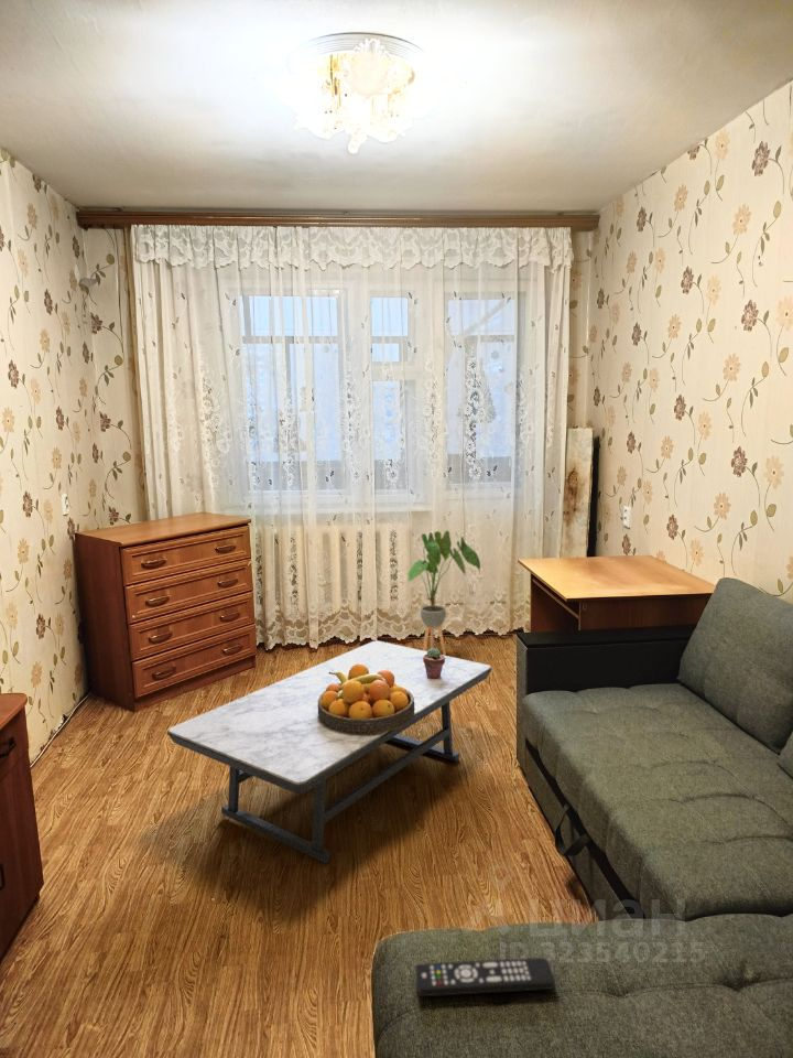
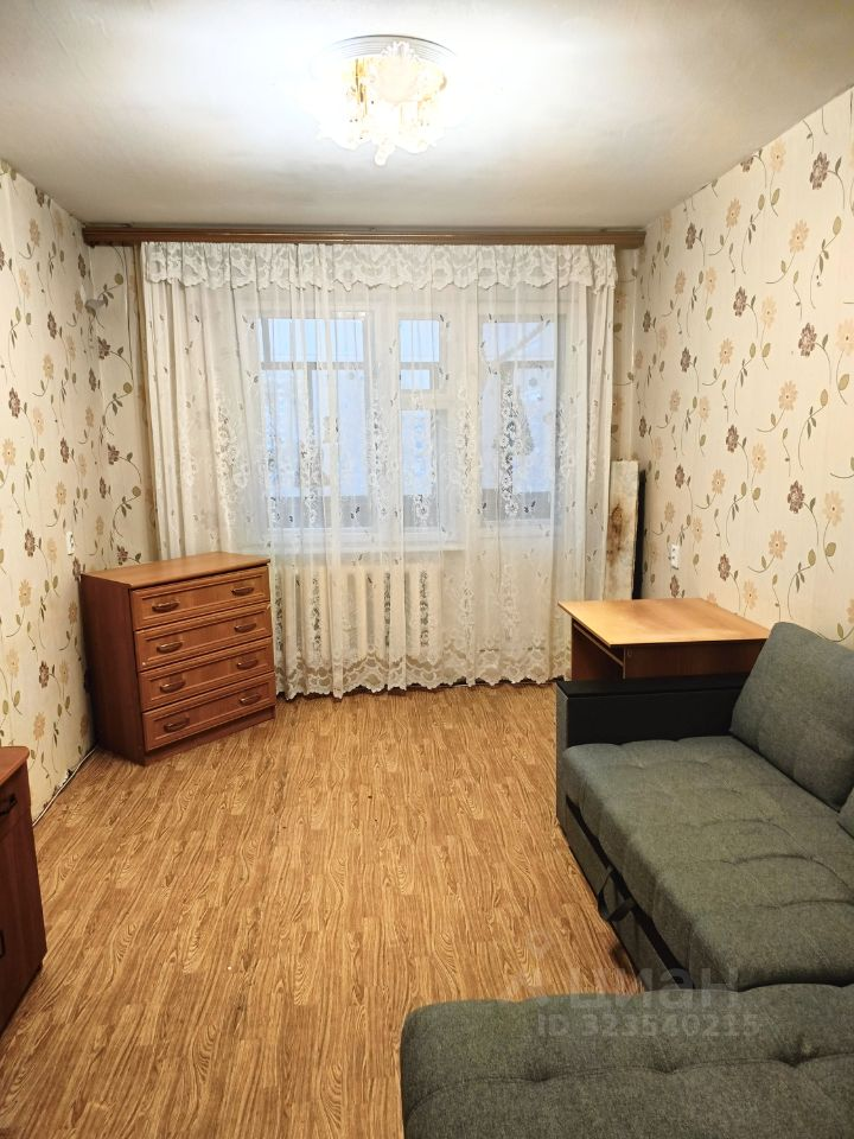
- house plant [405,529,481,656]
- coffee table [166,640,493,864]
- remote control [415,957,556,997]
- potted succulent [423,647,445,679]
- fruit bowl [317,663,415,735]
